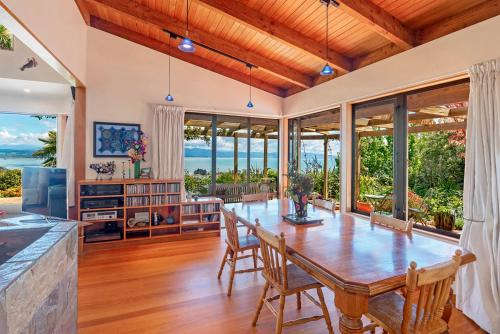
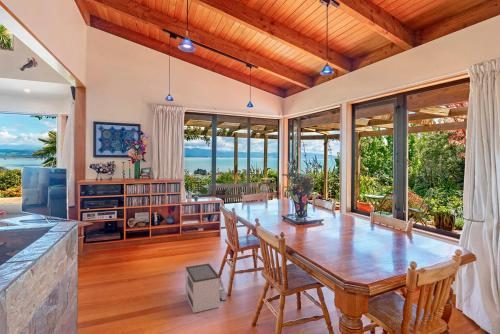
+ architectural model [185,263,227,314]
